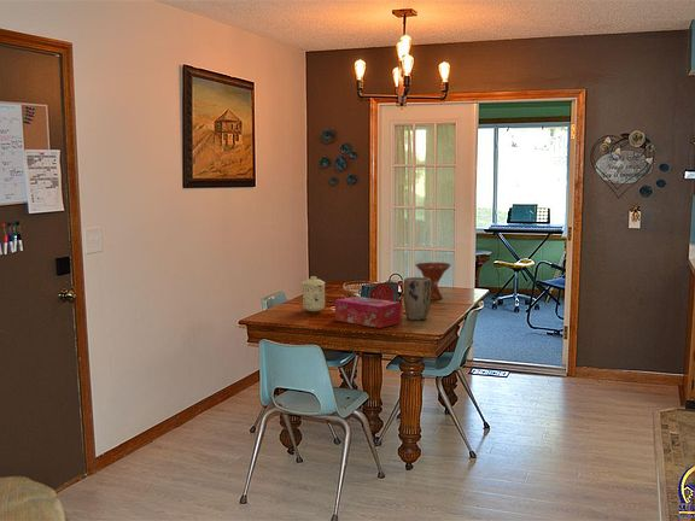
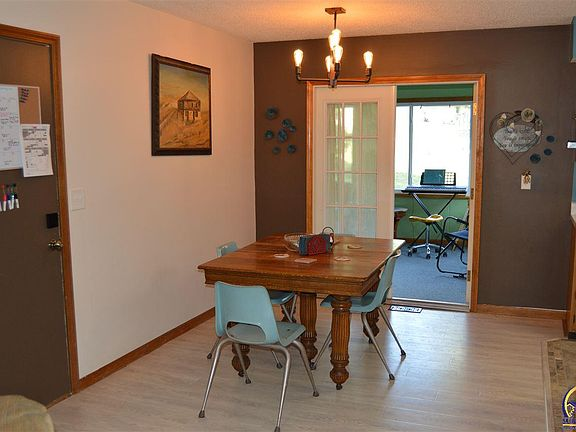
- bowl [414,262,452,302]
- mug [300,275,327,312]
- tissue box [334,295,402,329]
- plant pot [402,276,432,321]
